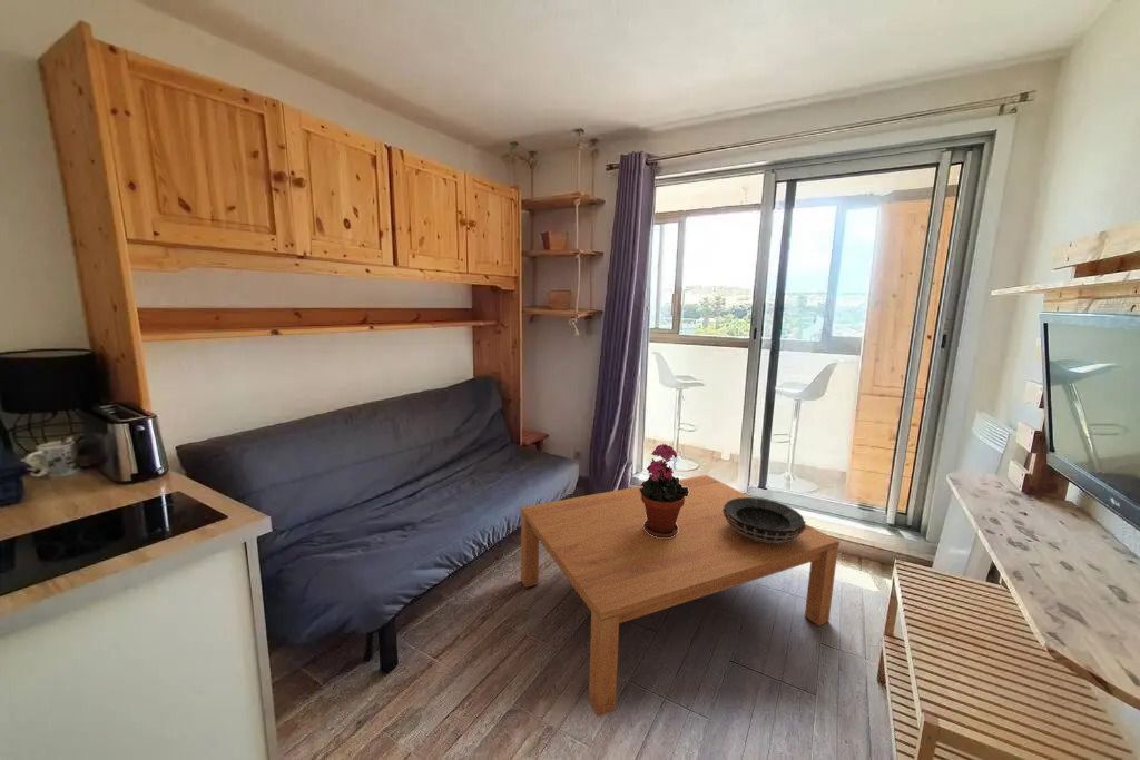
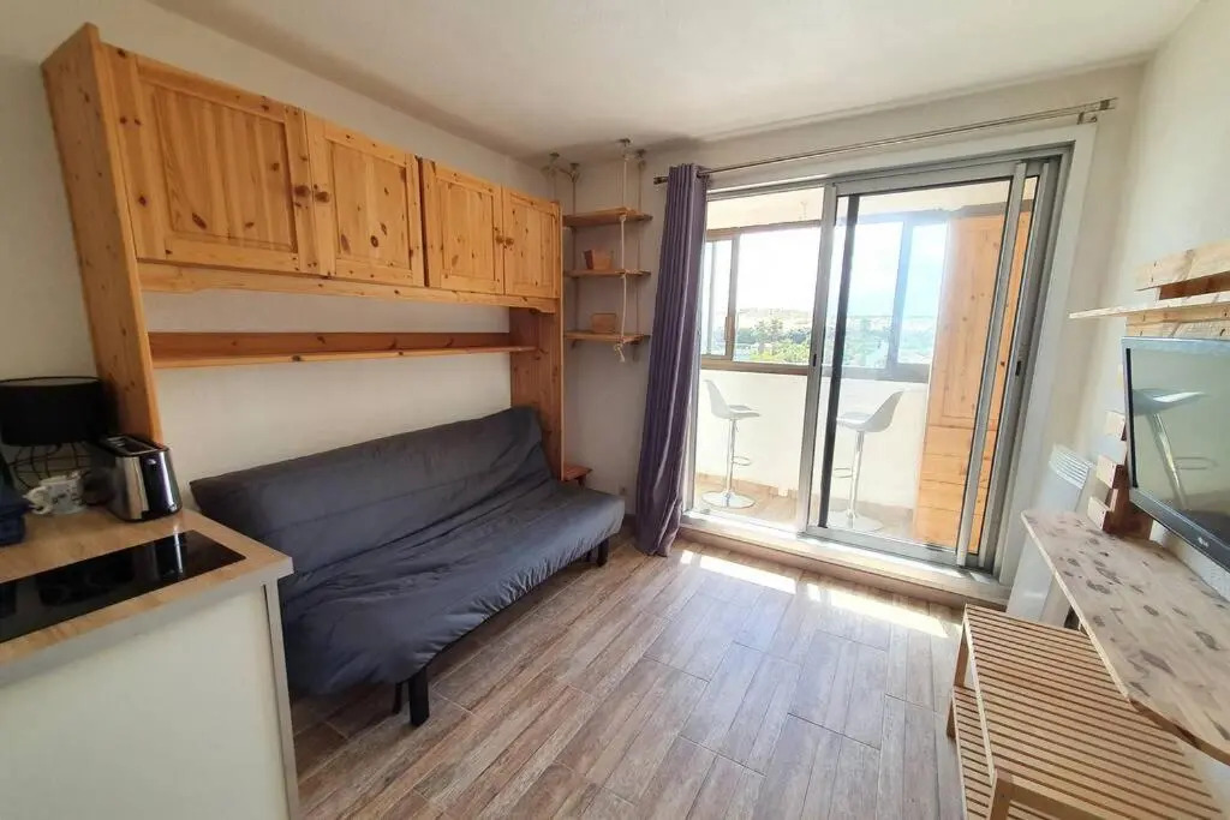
- coffee table [520,474,841,718]
- potted plant [639,443,689,537]
- decorative bowl [723,496,807,543]
